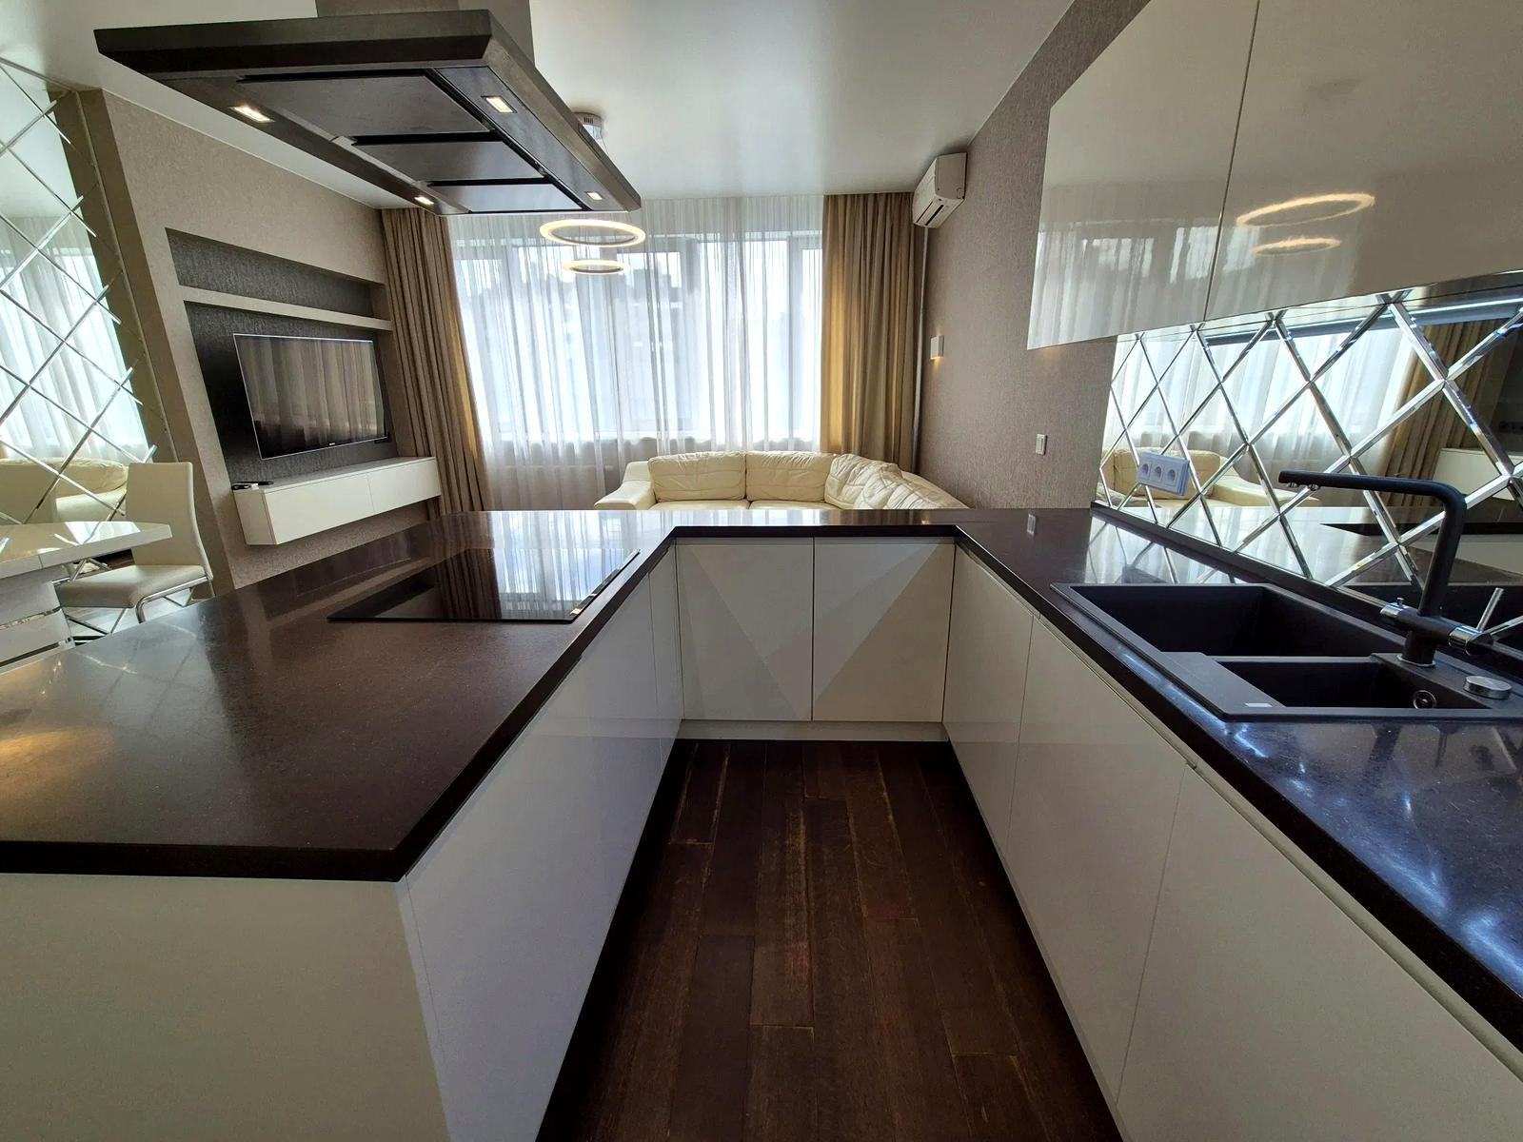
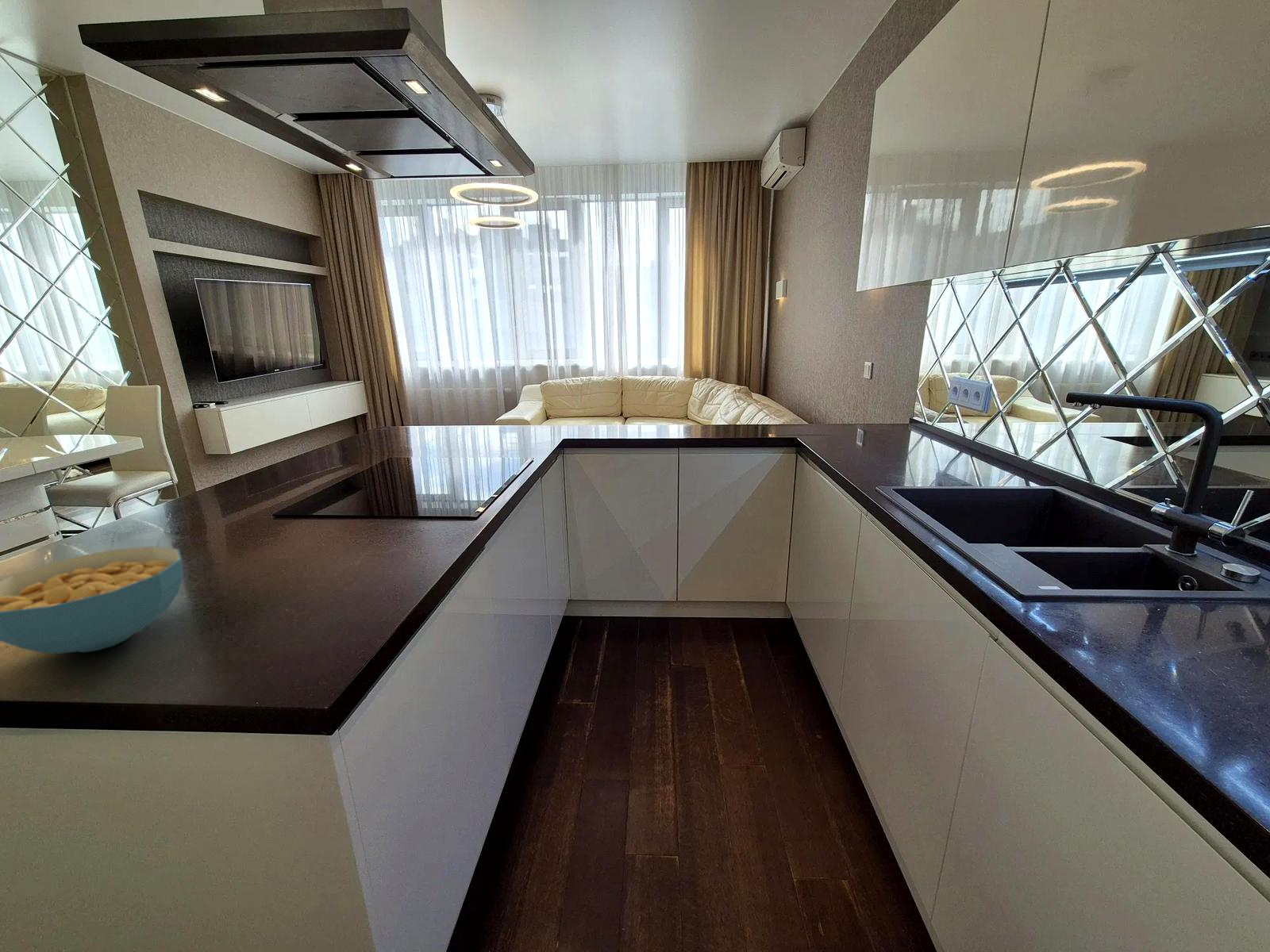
+ cereal bowl [0,545,184,655]
